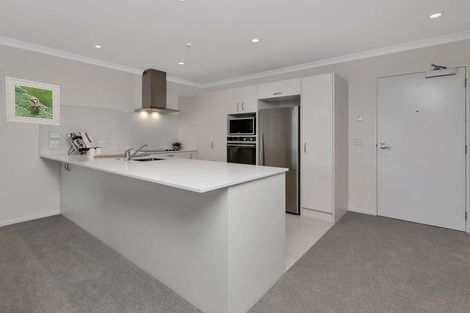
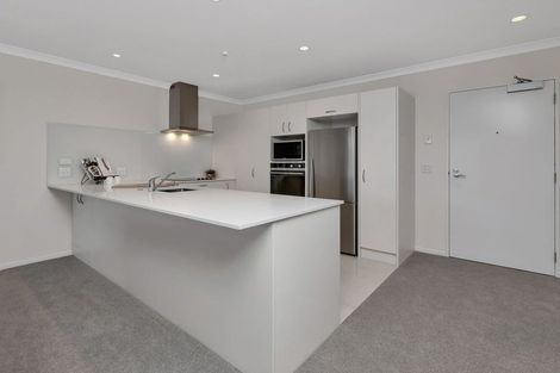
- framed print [4,75,61,127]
